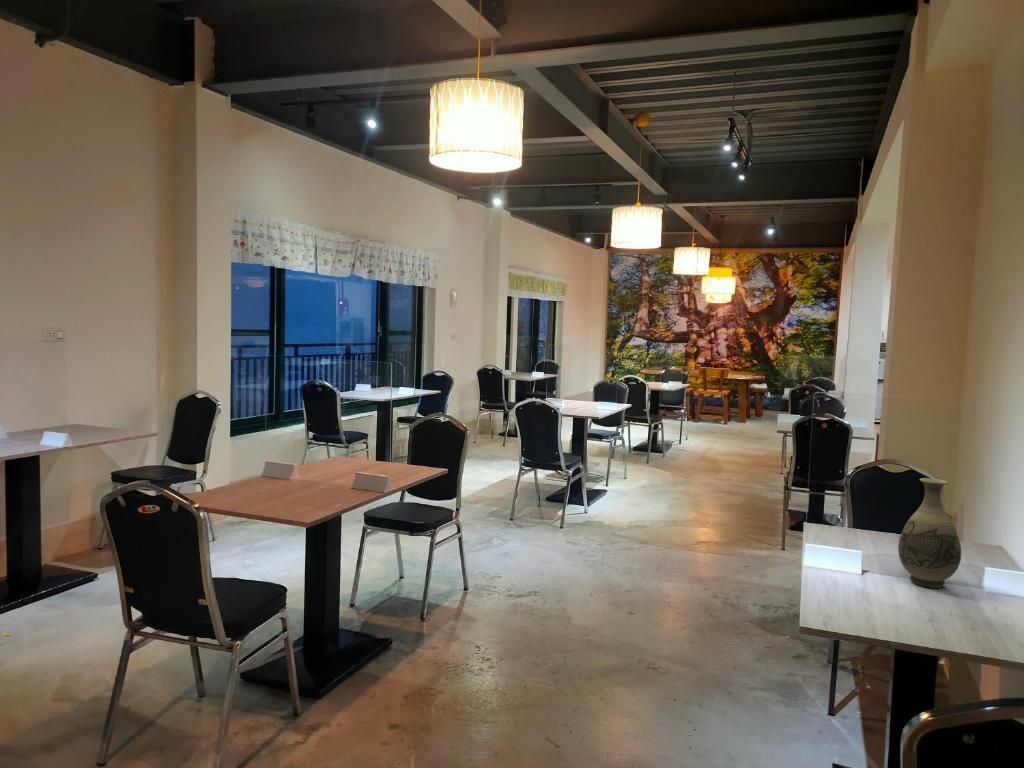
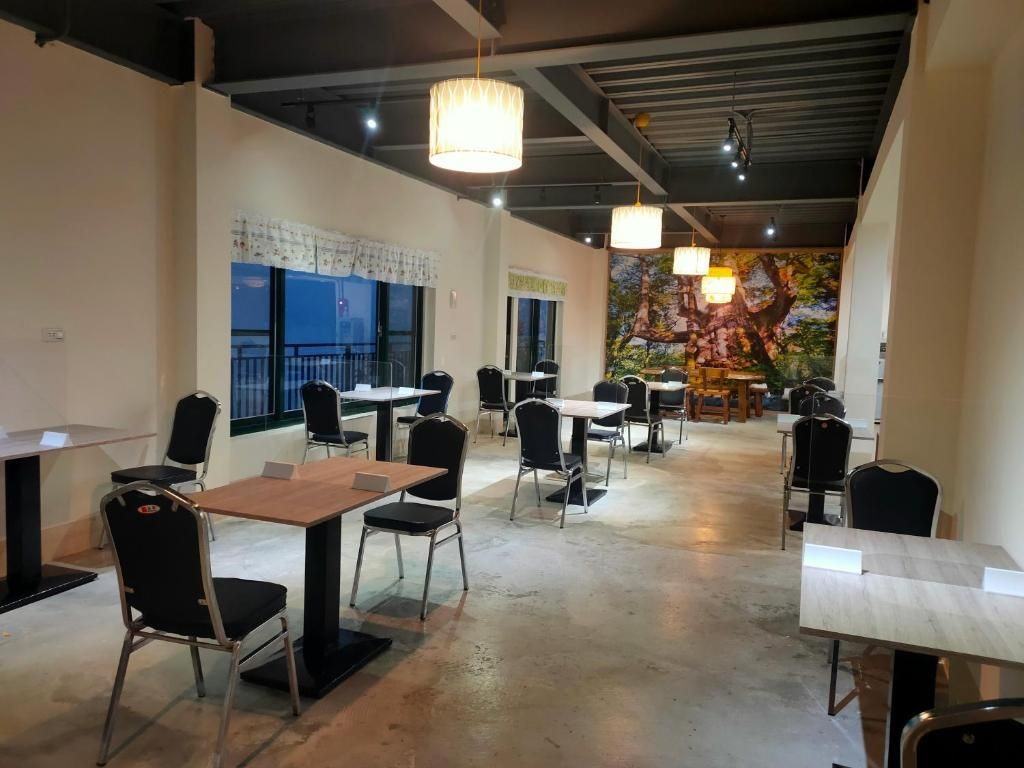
- vase [897,477,962,589]
